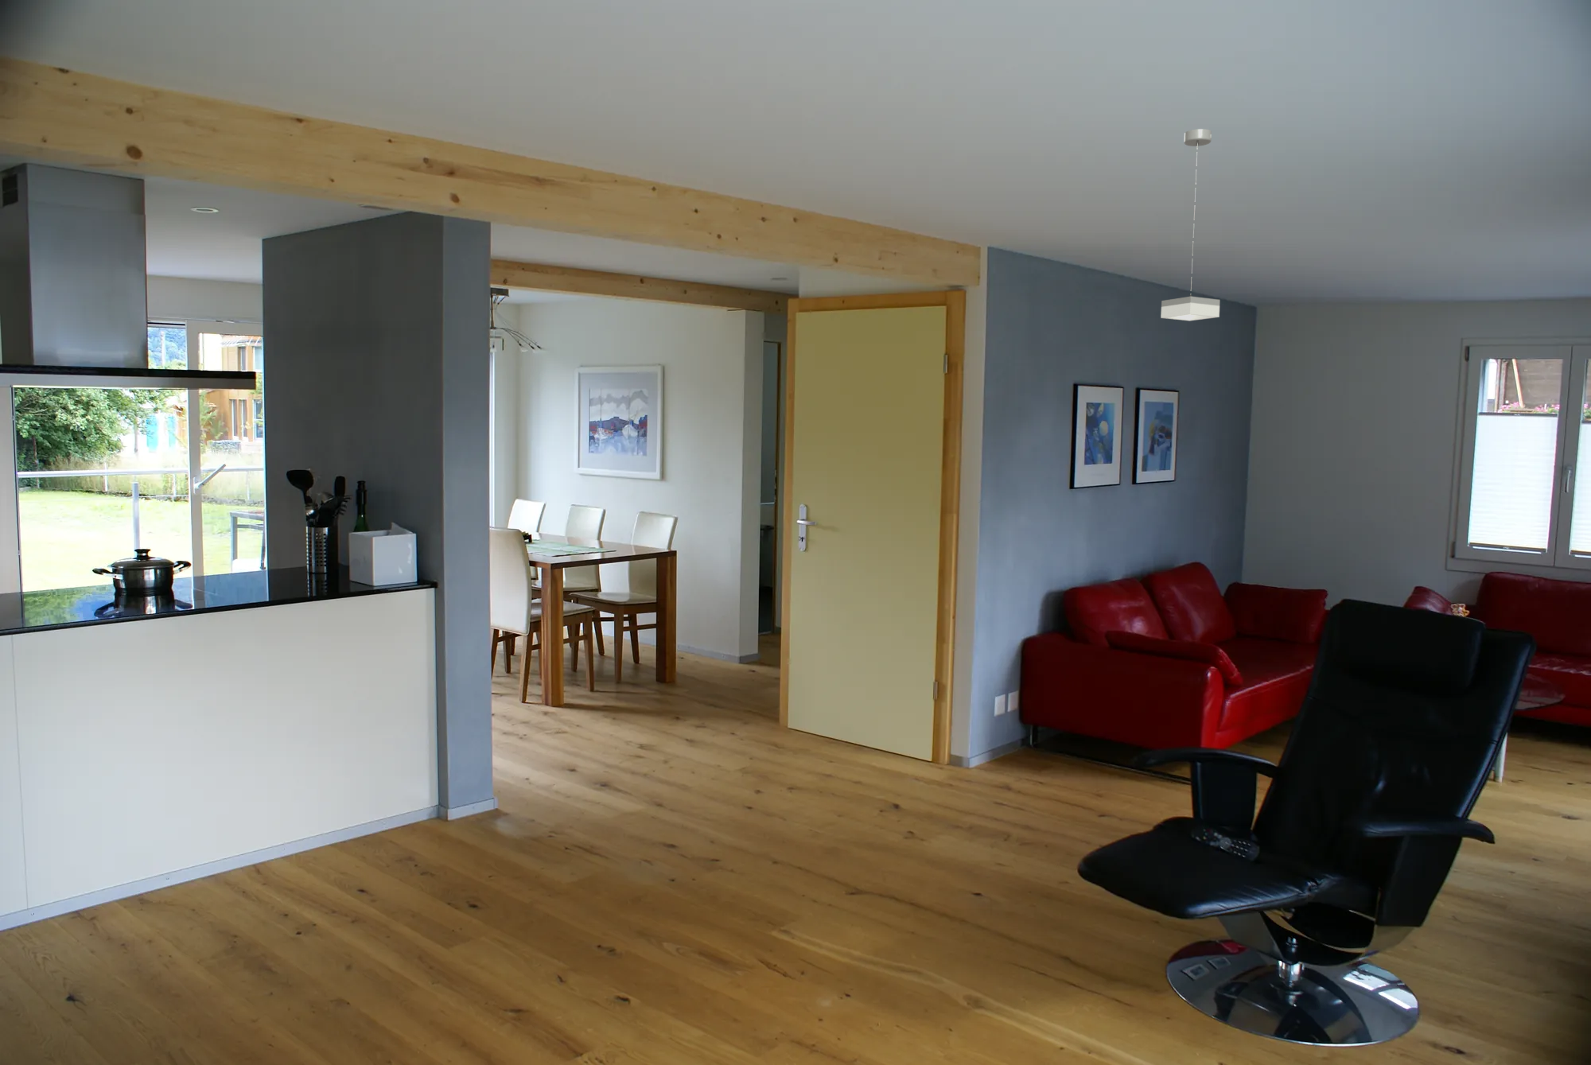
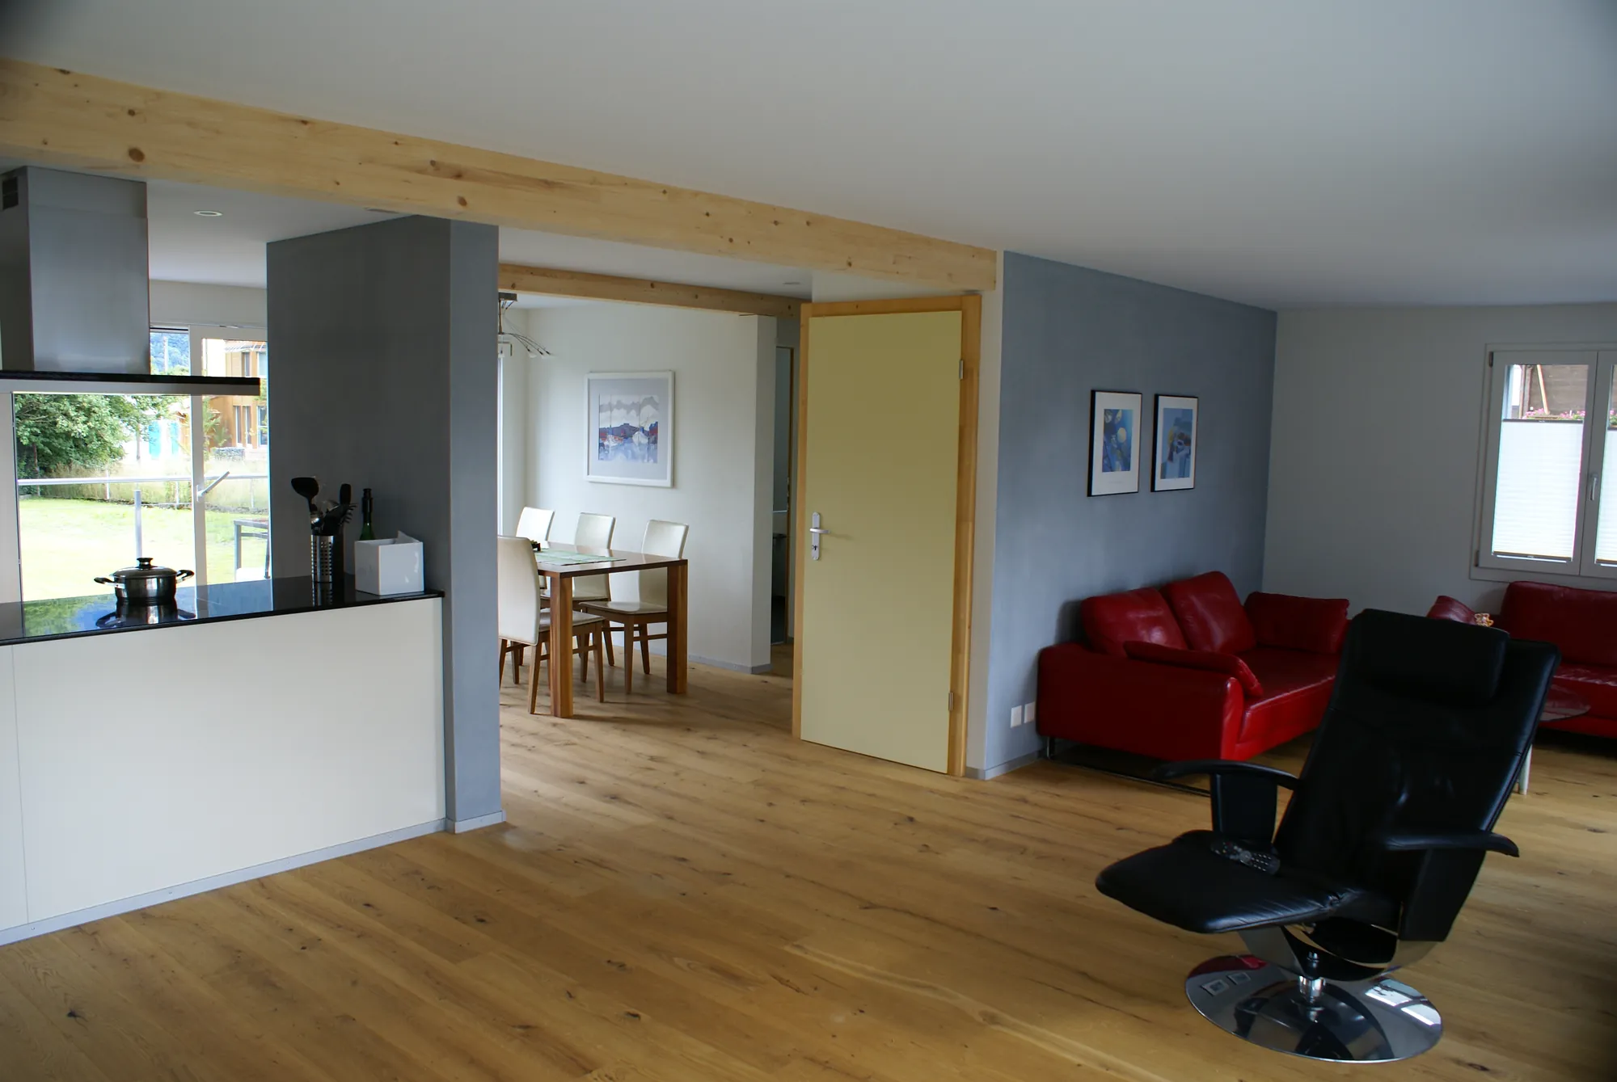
- pendant lamp [1160,128,1220,321]
